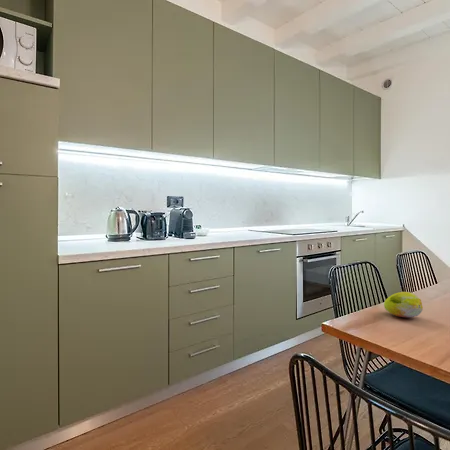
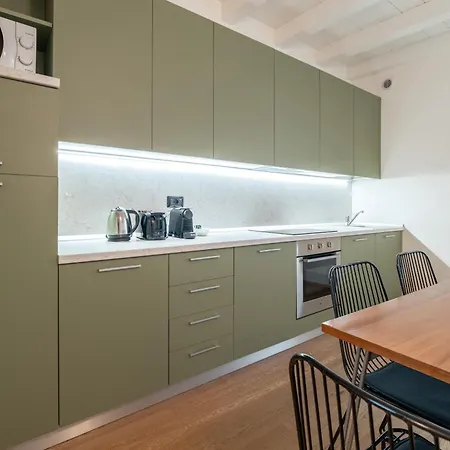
- fruit [383,291,424,318]
